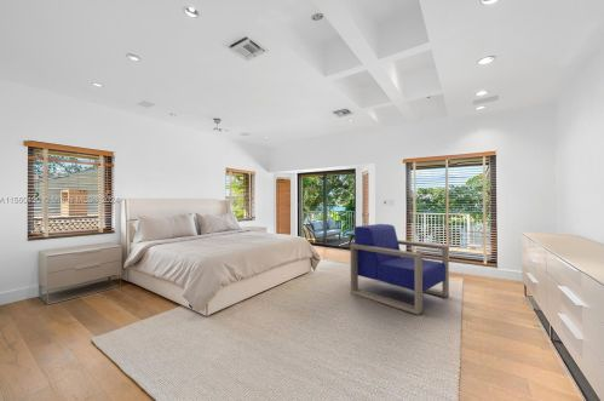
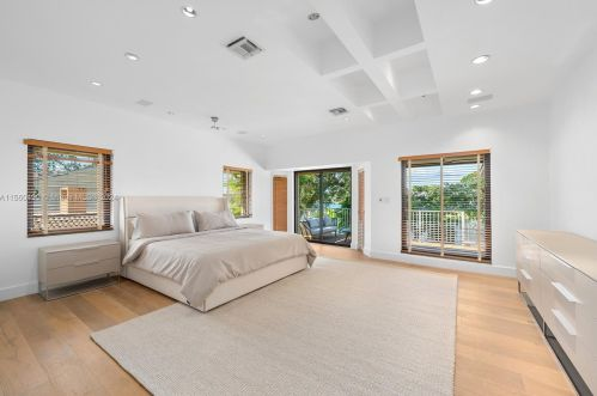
- armchair [350,223,450,316]
